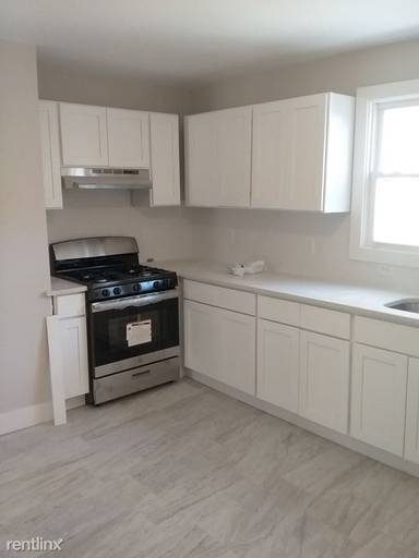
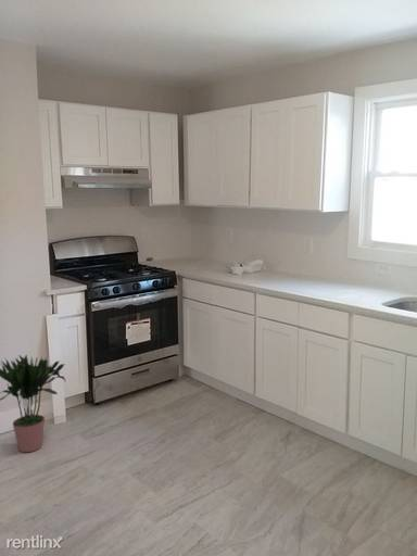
+ potted plant [0,354,66,453]
